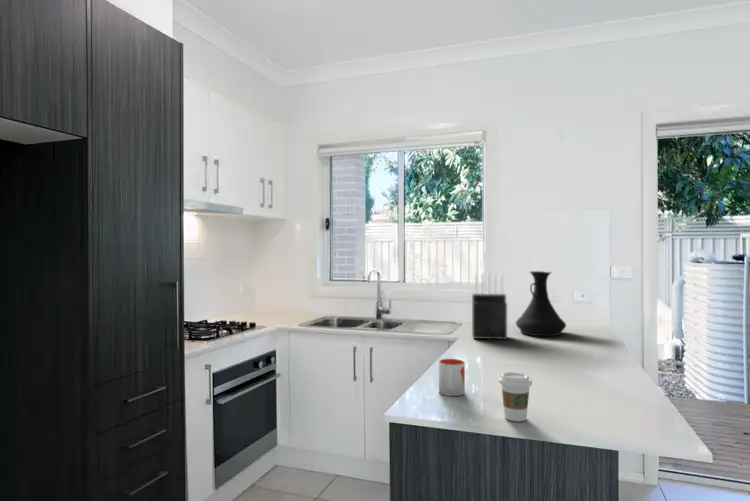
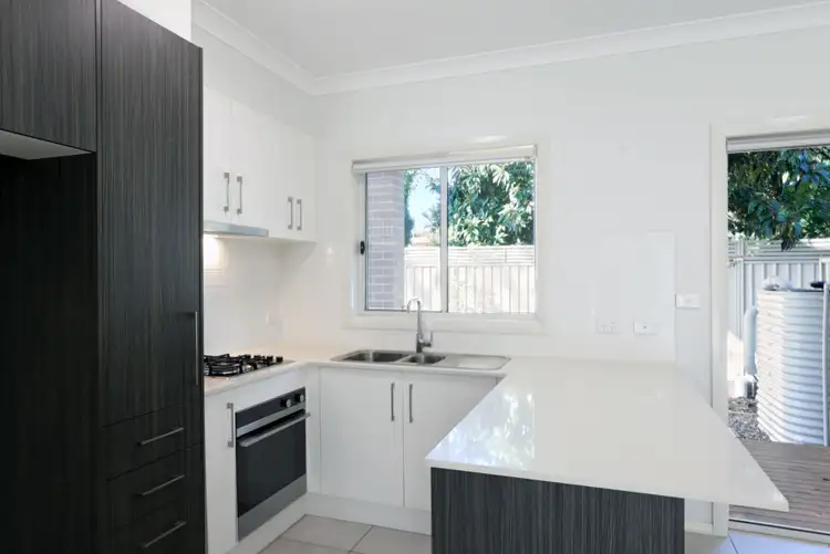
- vase [515,270,567,337]
- coffee cup [498,371,533,422]
- knife block [471,272,508,341]
- mug [438,358,466,397]
